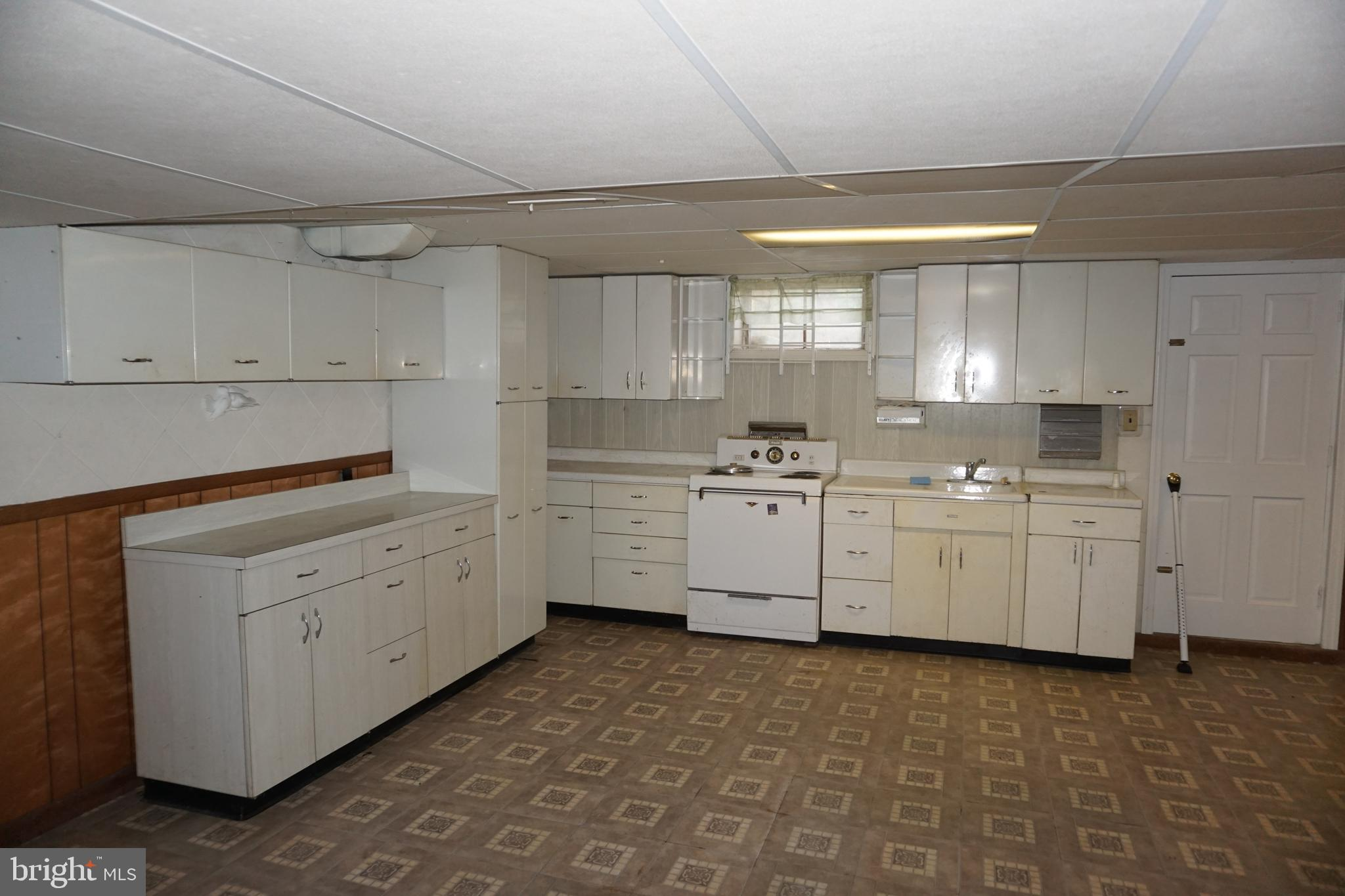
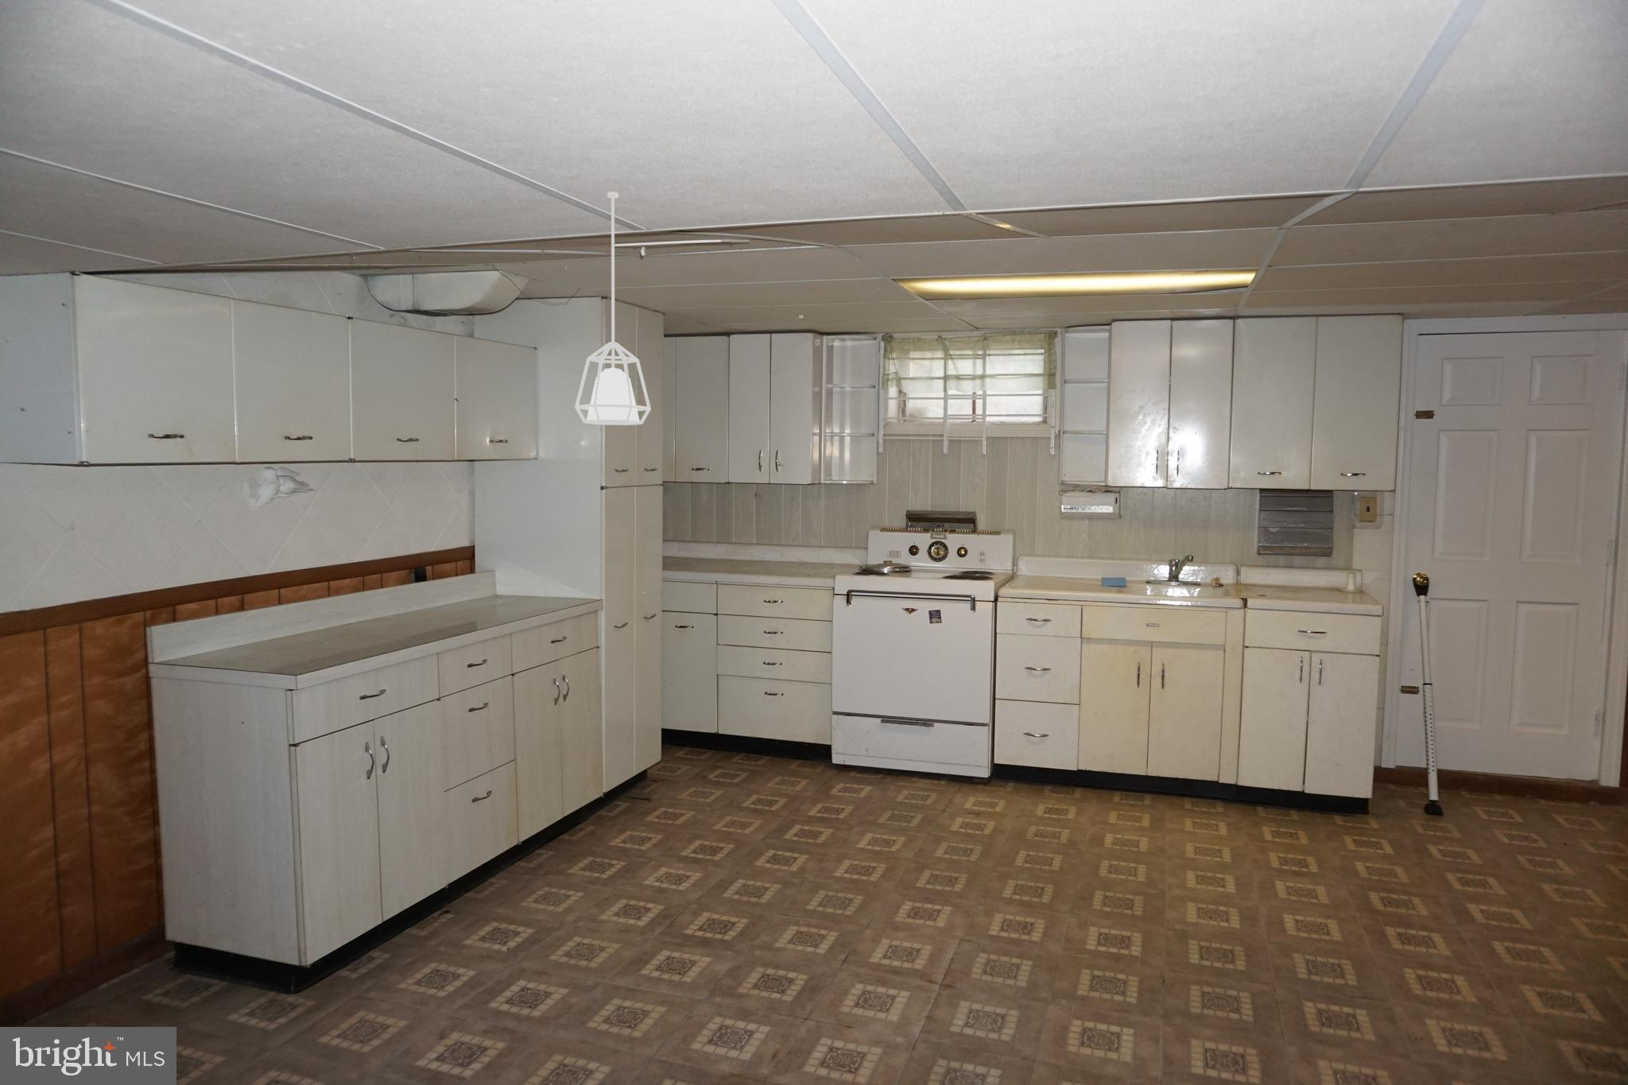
+ pendant lamp [574,191,652,426]
